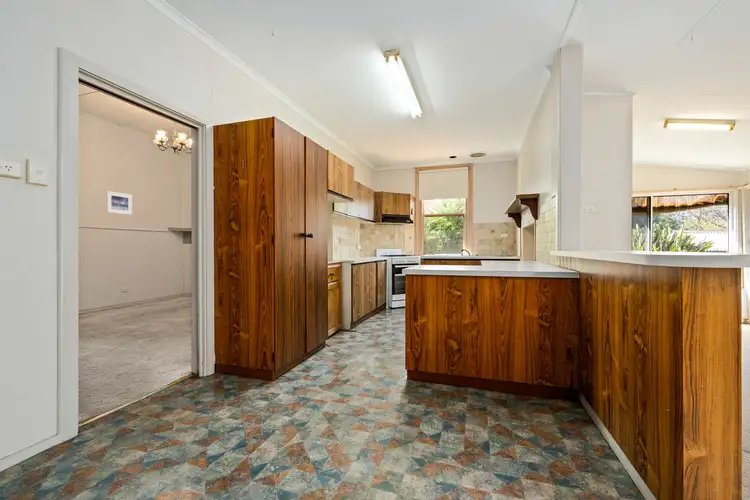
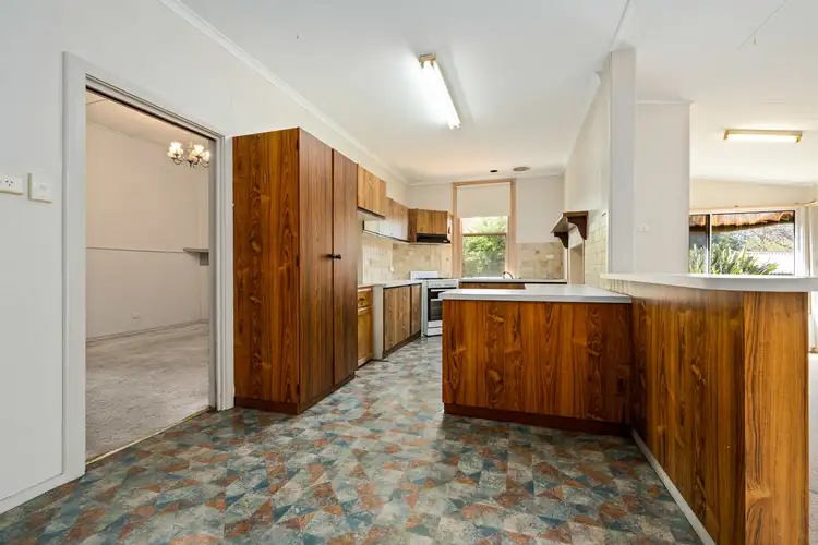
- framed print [106,190,133,216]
